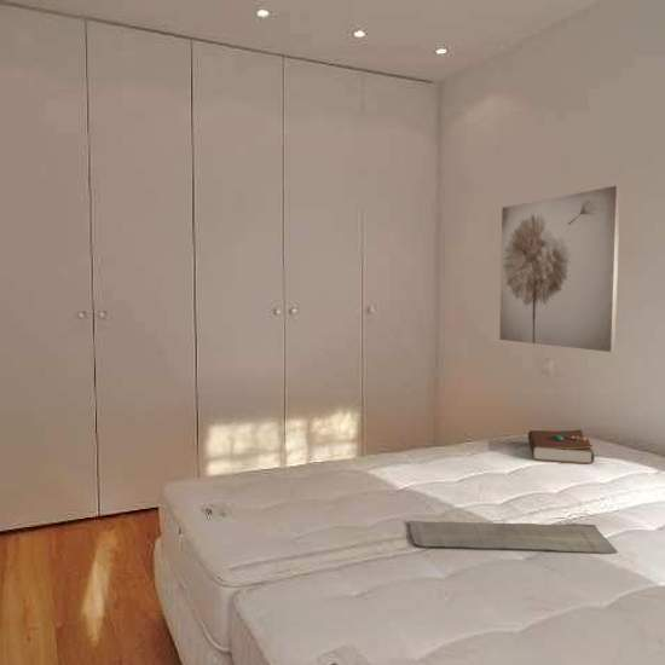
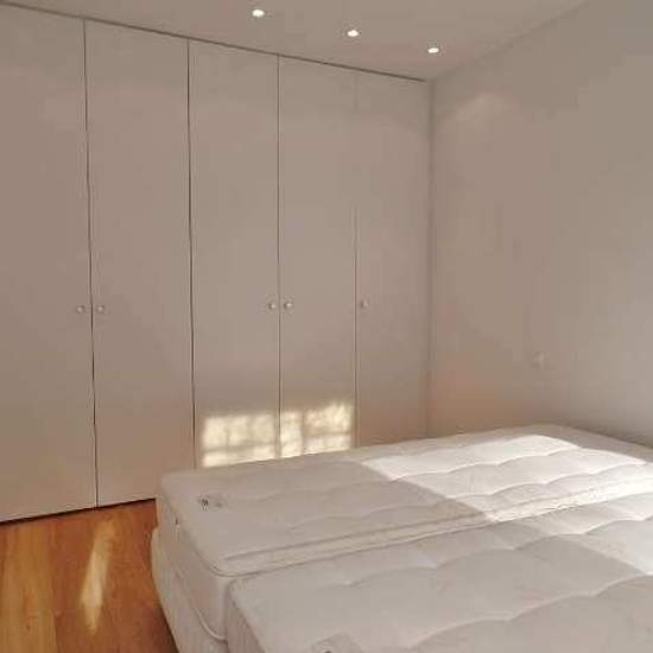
- wall art [498,185,621,353]
- bath mat [407,520,619,554]
- book [527,429,595,465]
